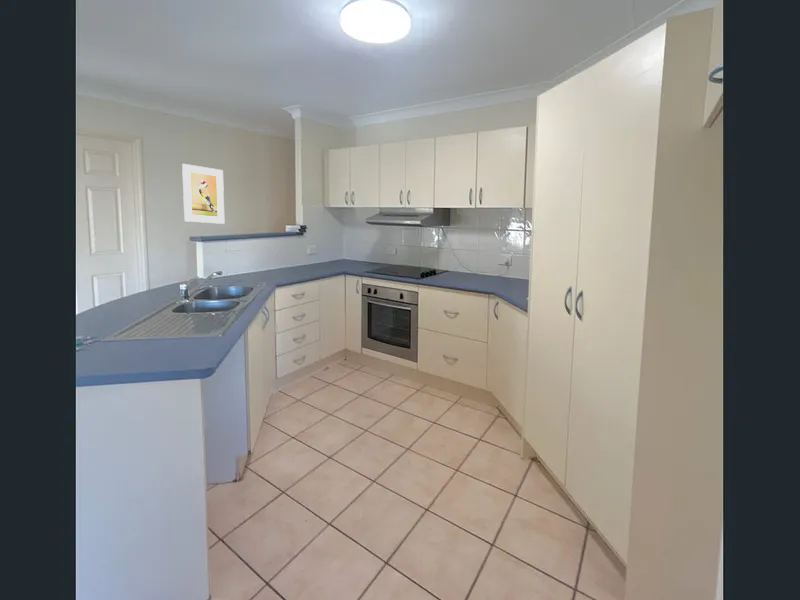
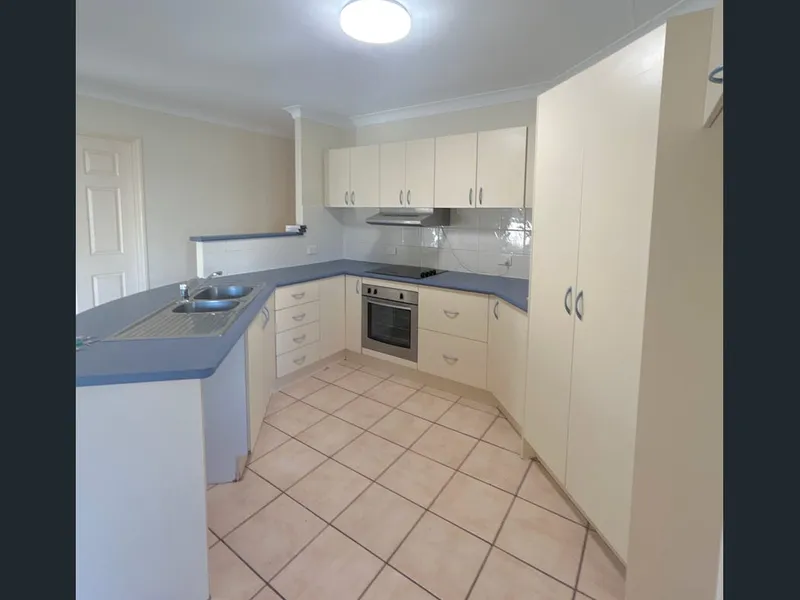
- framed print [181,163,225,225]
